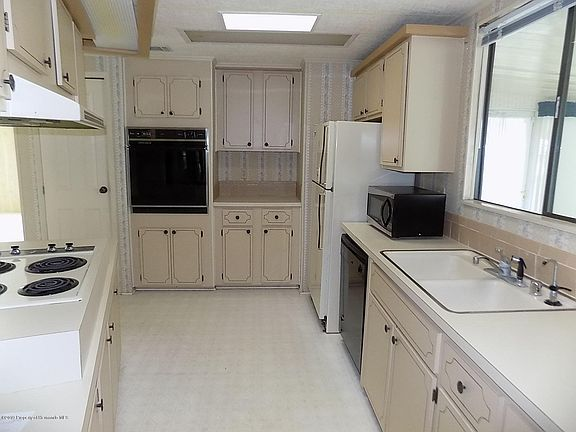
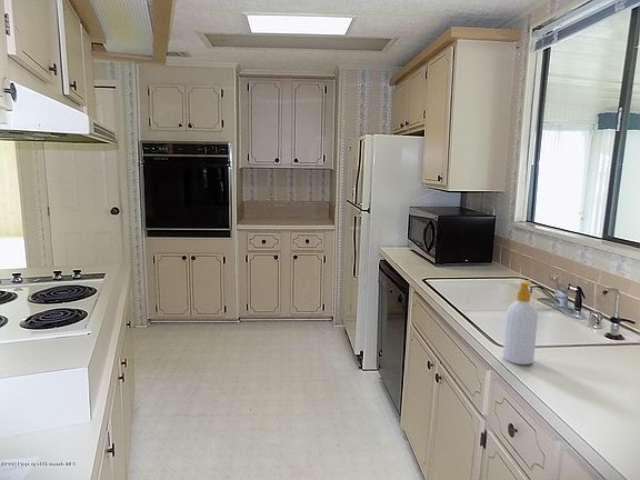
+ soap bottle [502,279,539,366]
